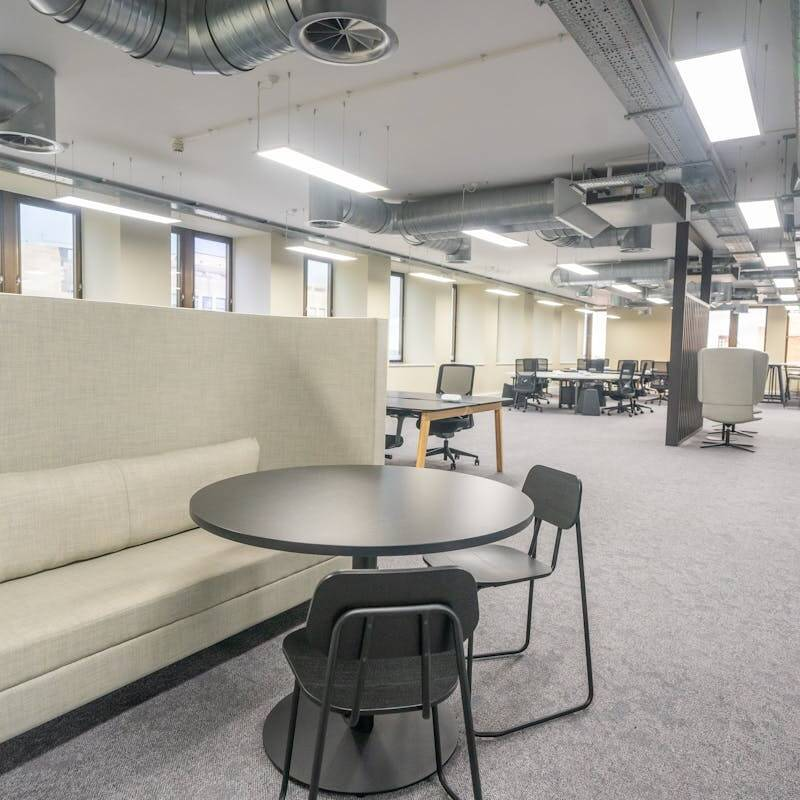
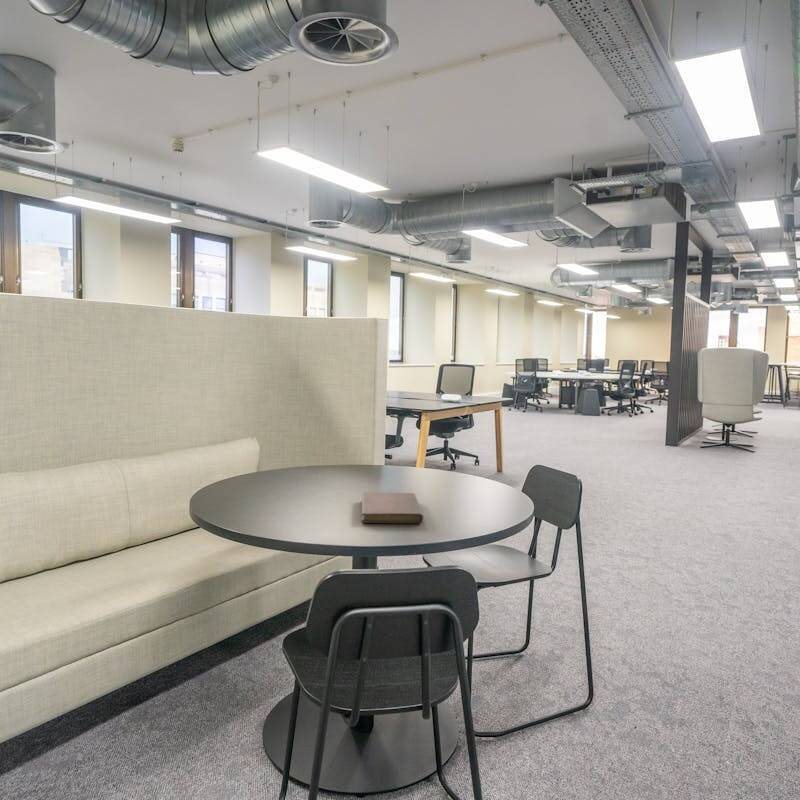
+ notebook [361,491,424,524]
